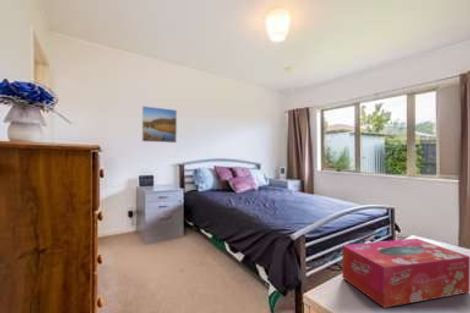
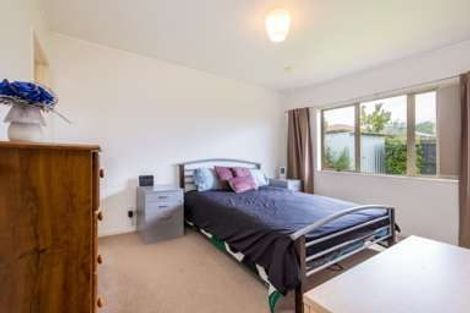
- tissue box [341,237,470,308]
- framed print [141,105,178,144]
